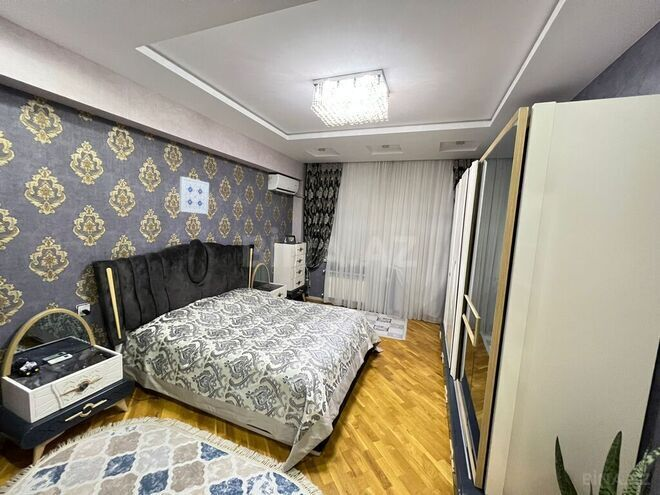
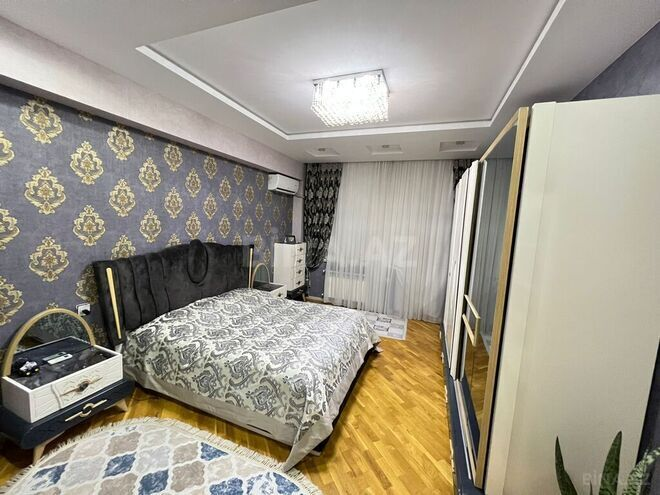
- wall art [178,175,210,215]
